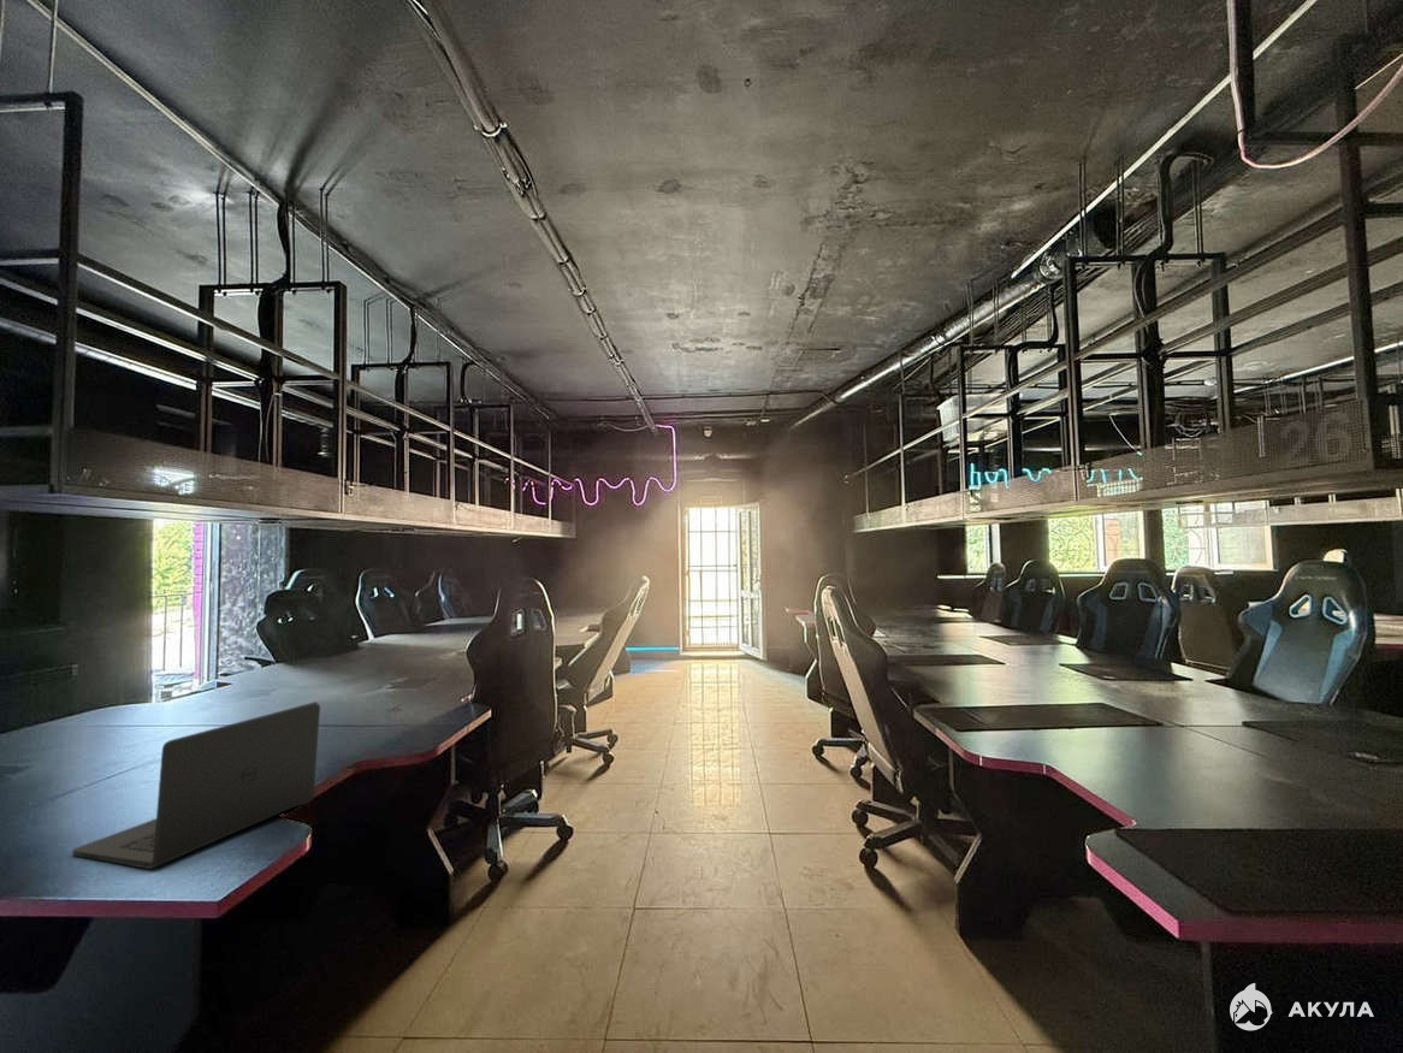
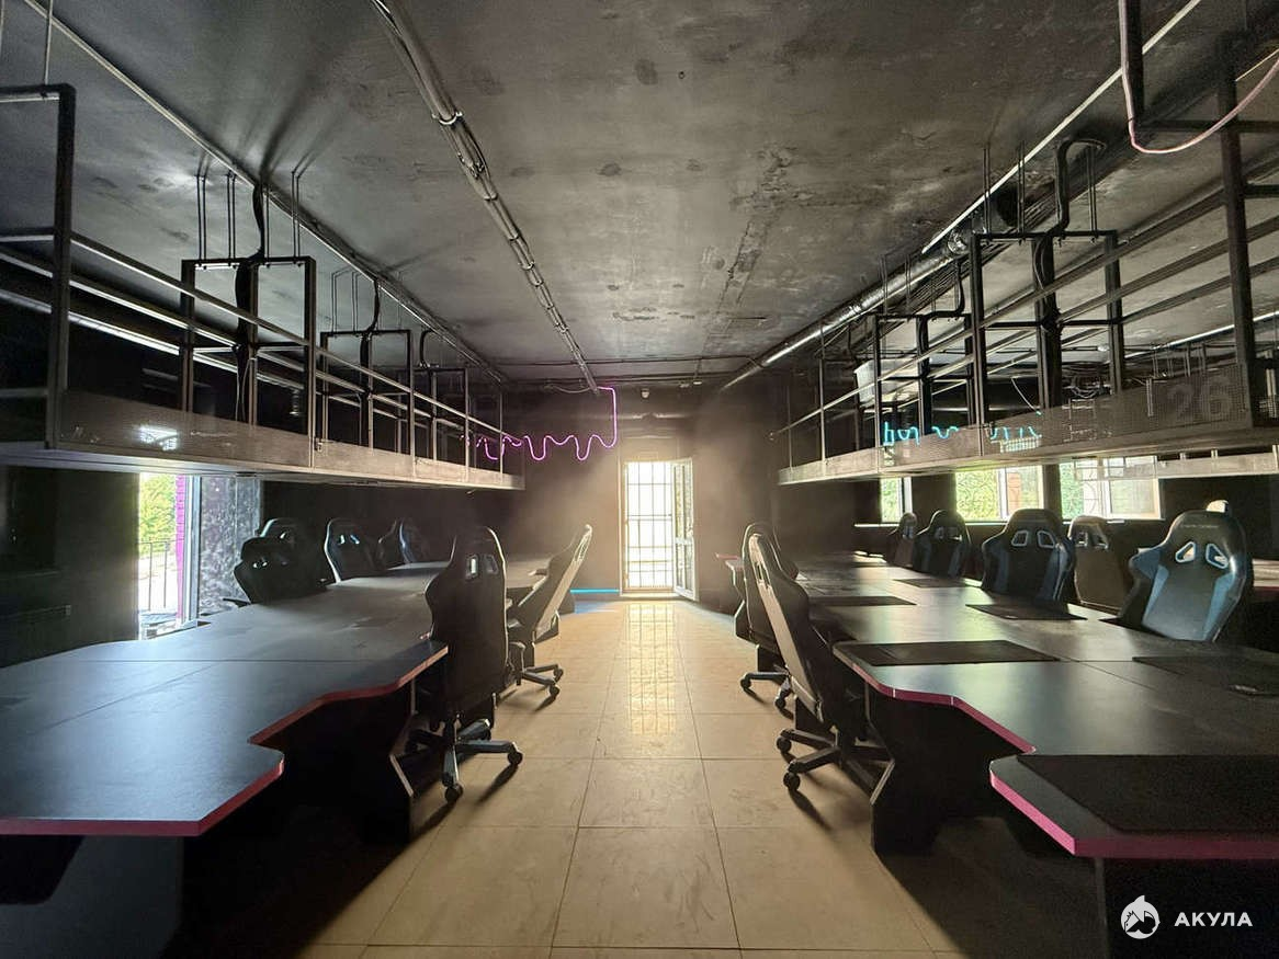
- laptop [71,700,321,870]
